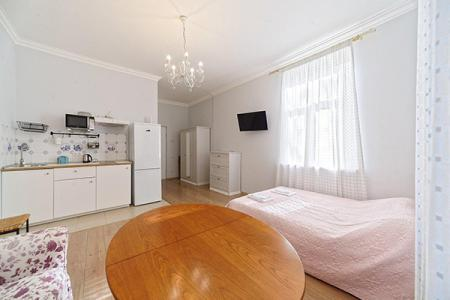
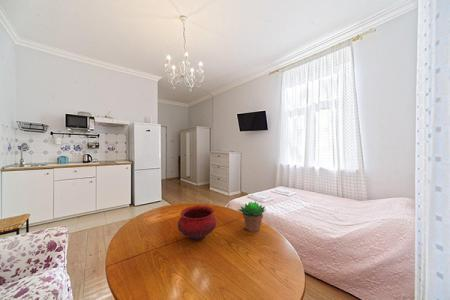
+ bowl [177,205,218,242]
+ succulent plant [237,201,267,232]
